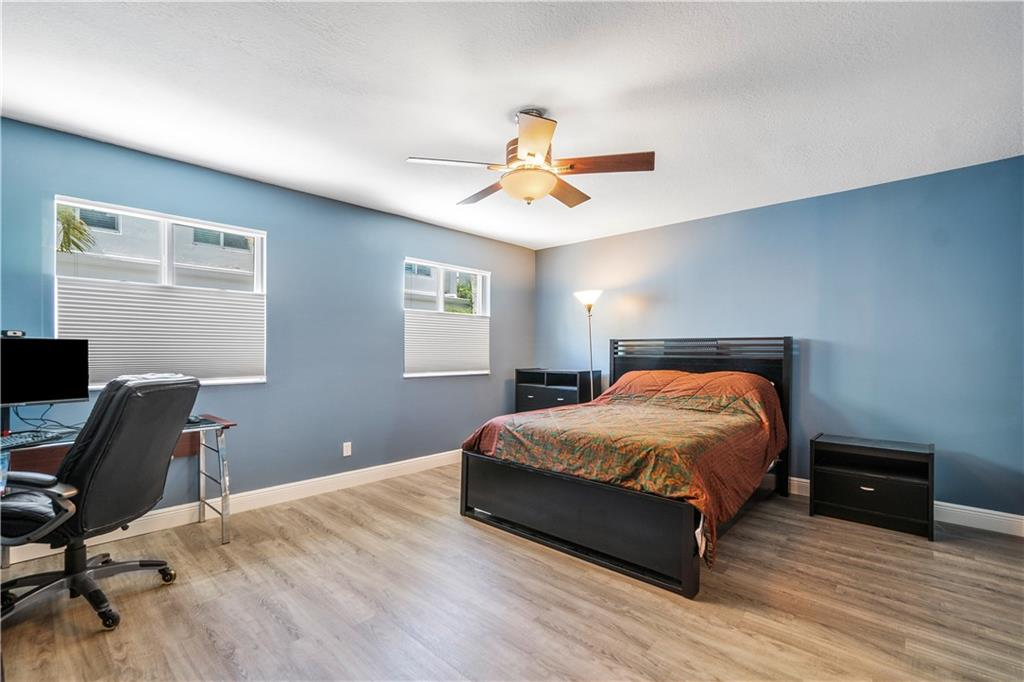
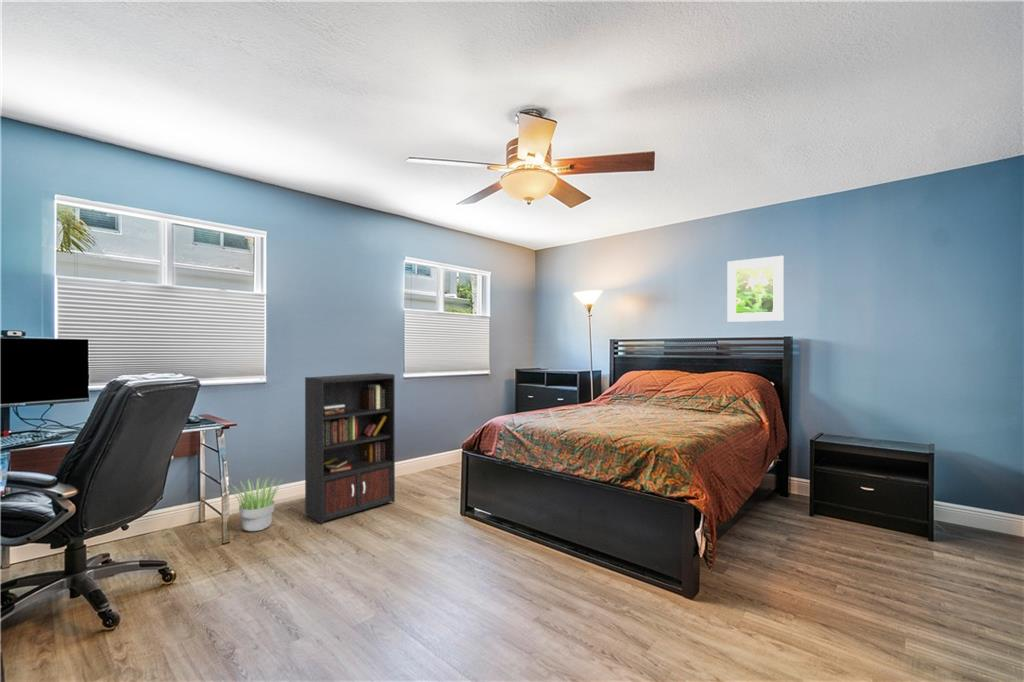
+ potted plant [227,476,284,532]
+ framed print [726,255,785,323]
+ bookcase [304,372,396,525]
